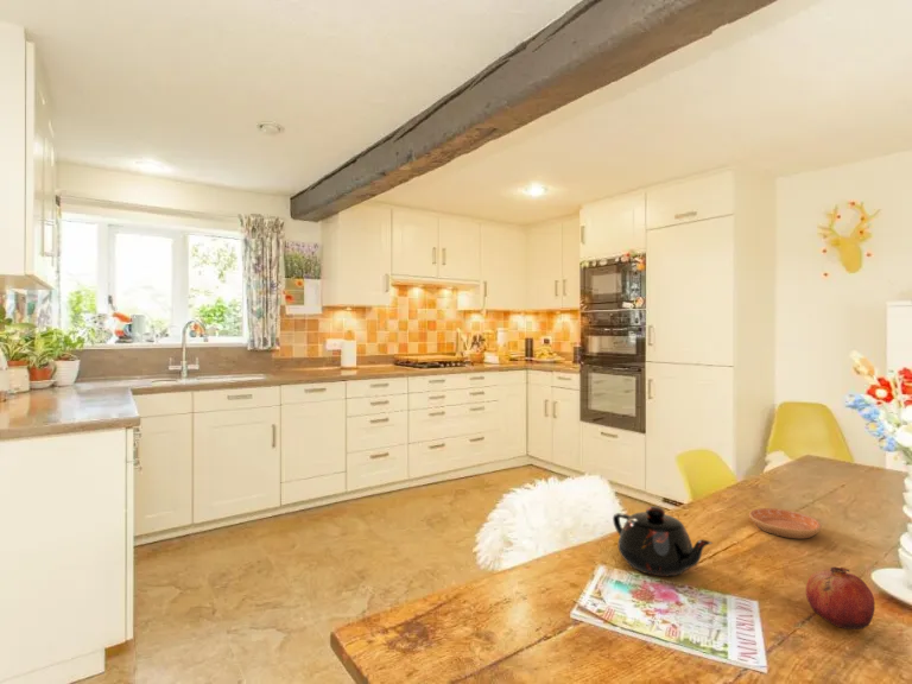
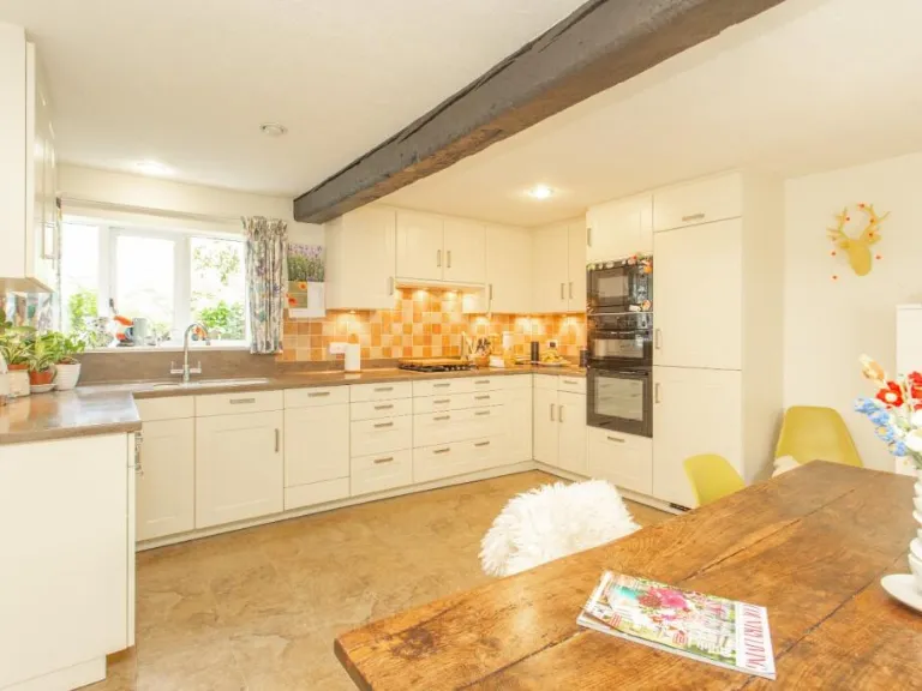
- fruit [805,566,876,631]
- saucer [748,507,823,539]
- teapot [612,505,714,577]
